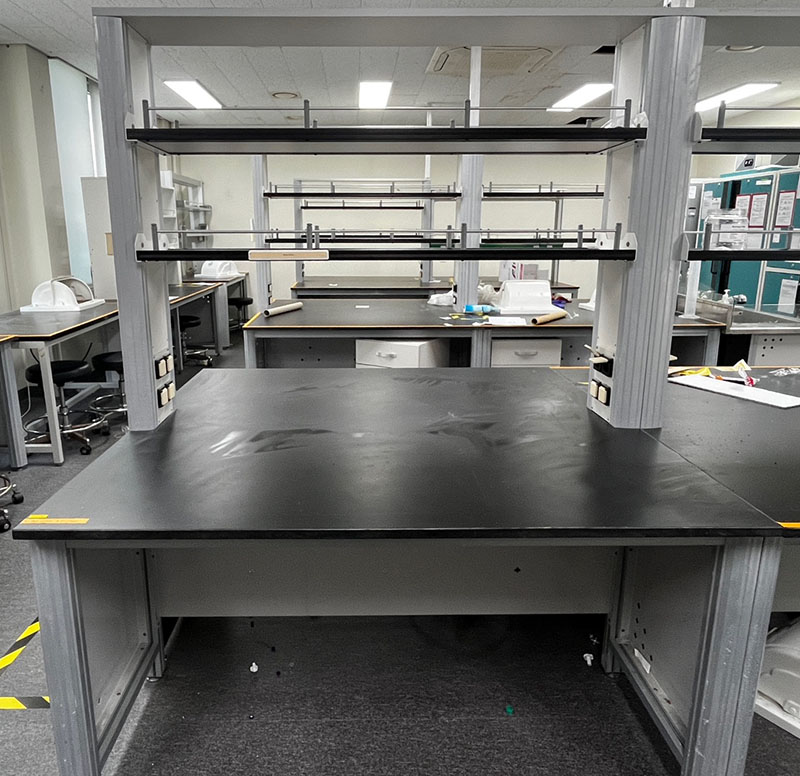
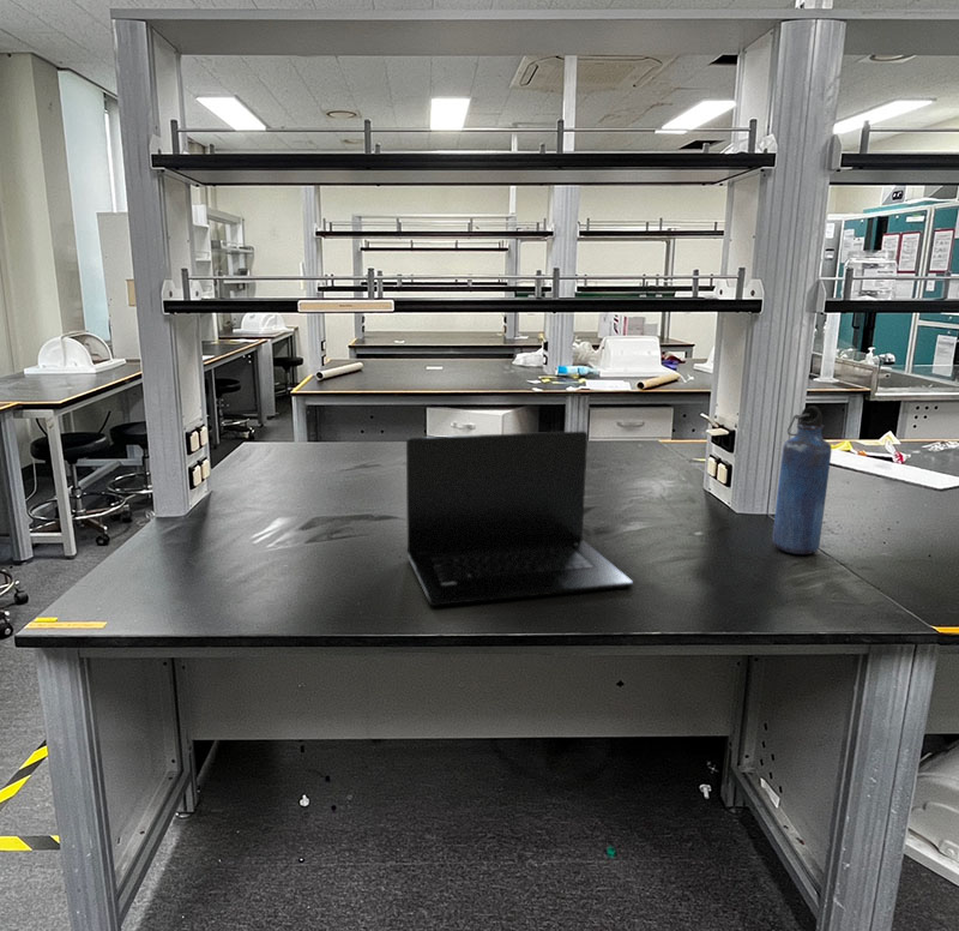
+ water bottle [771,406,833,555]
+ laptop [405,430,634,607]
